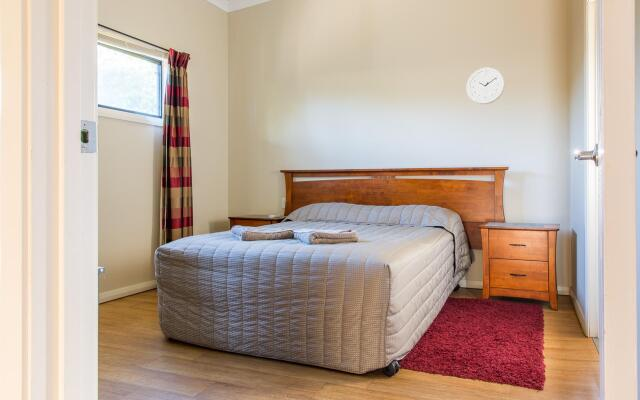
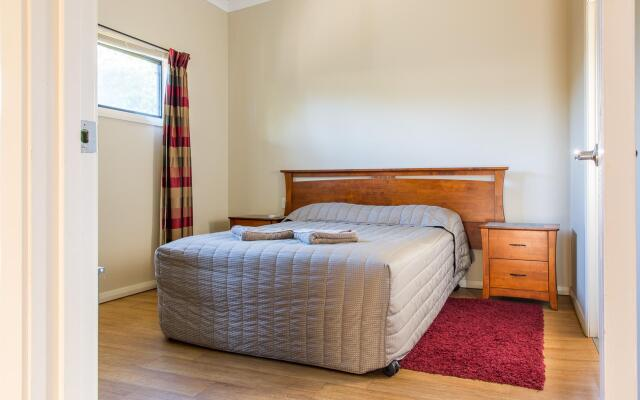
- wall clock [465,67,506,105]
